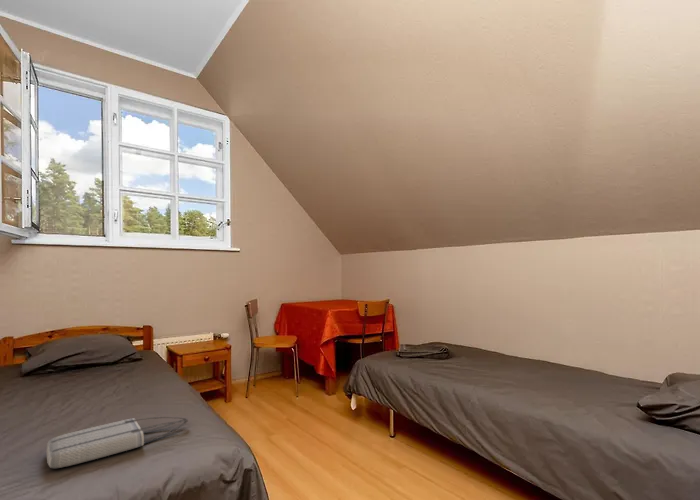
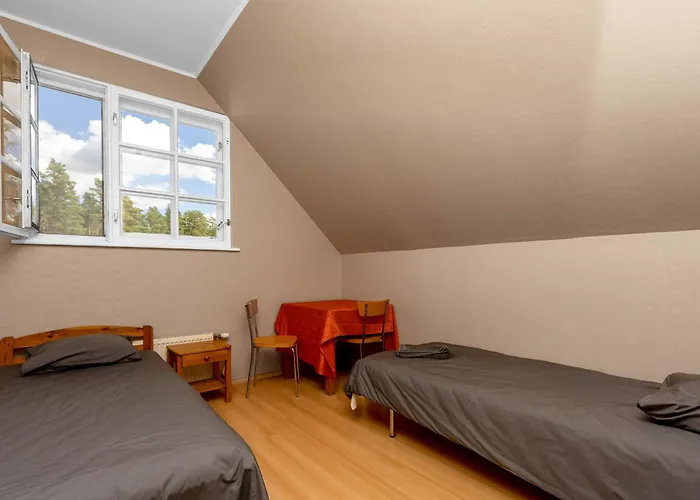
- tote bag [45,416,189,469]
